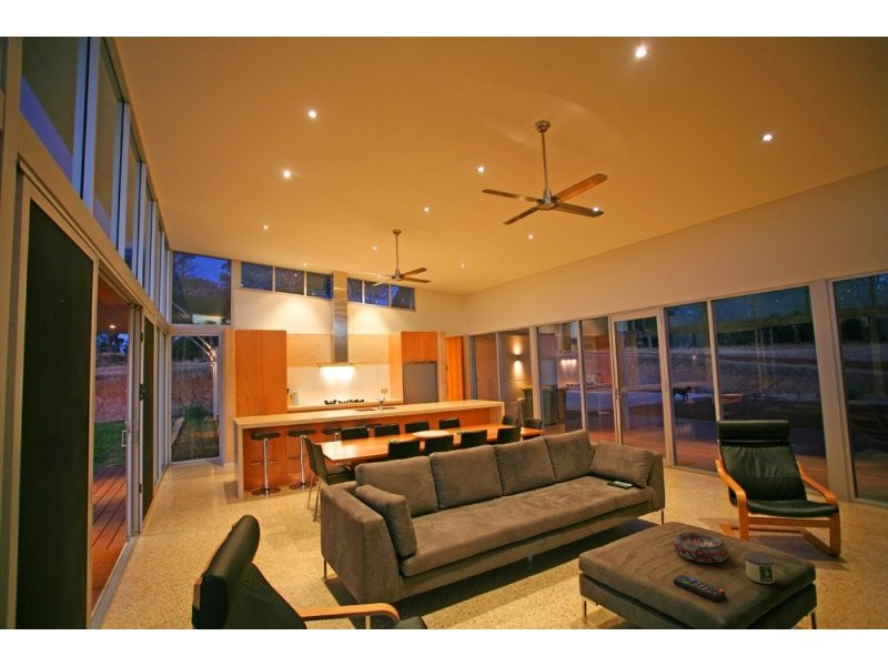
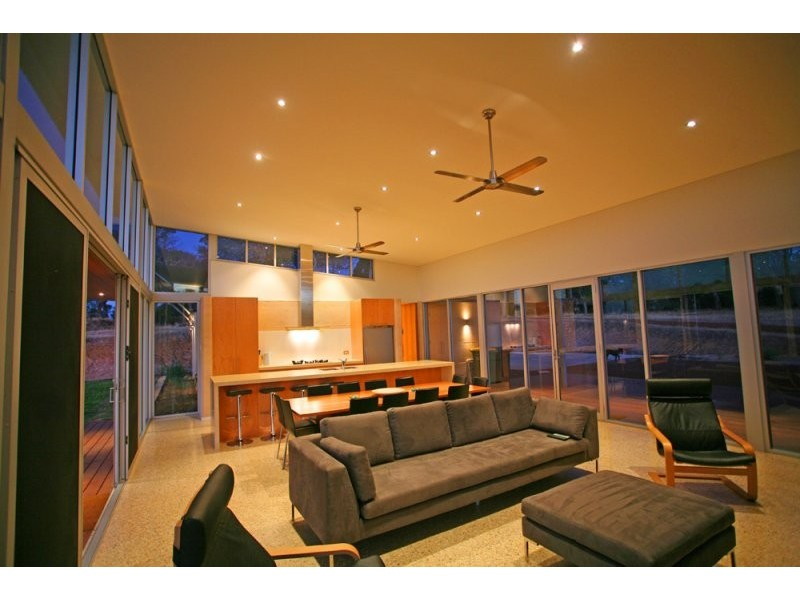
- decorative bowl [673,532,729,564]
- candle [743,552,776,585]
- remote control [673,574,727,602]
